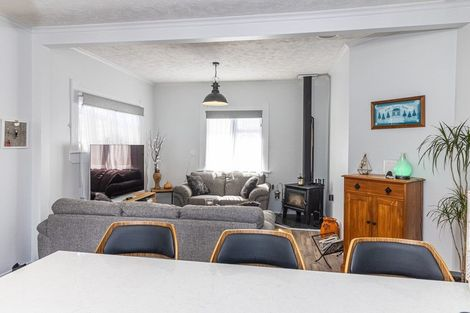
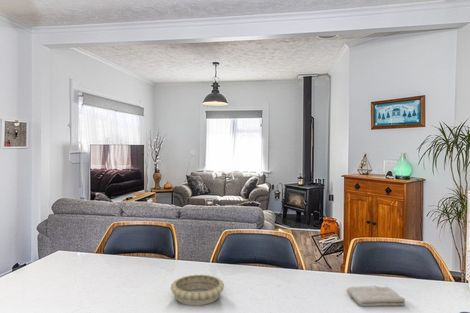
+ decorative bowl [170,273,225,307]
+ washcloth [345,285,406,307]
